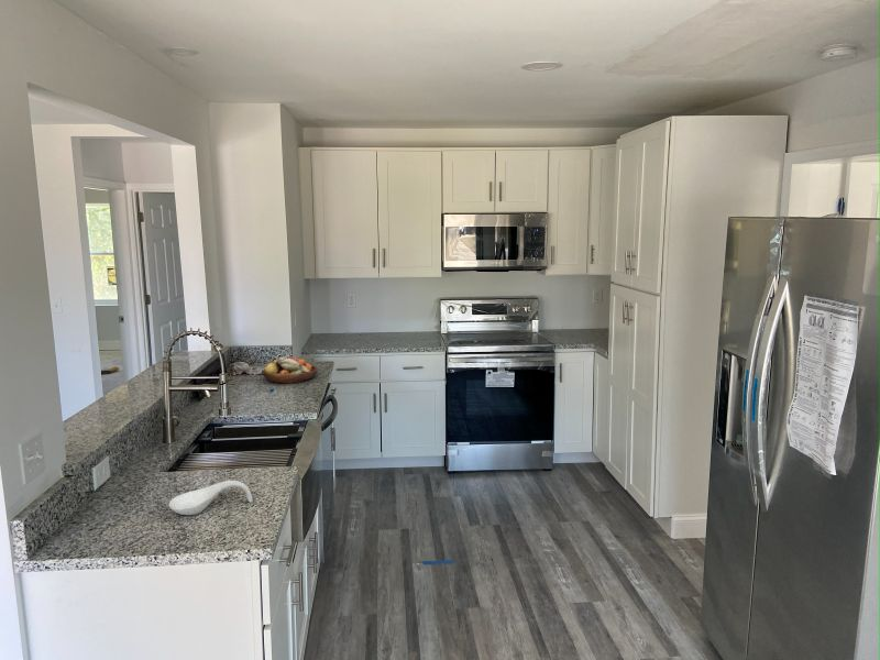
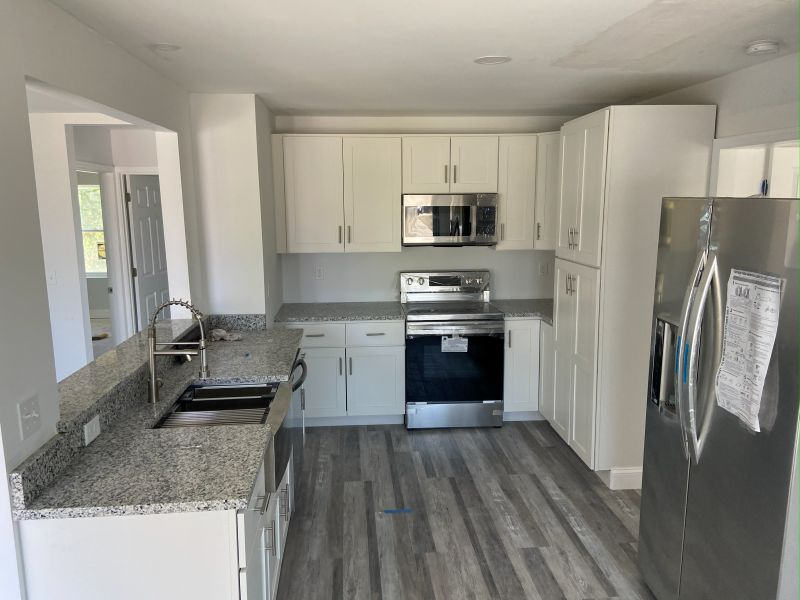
- spoon rest [168,480,253,516]
- fruit bowl [261,356,319,384]
